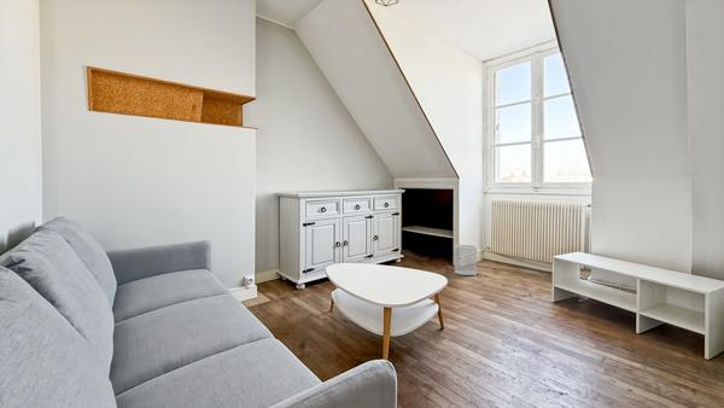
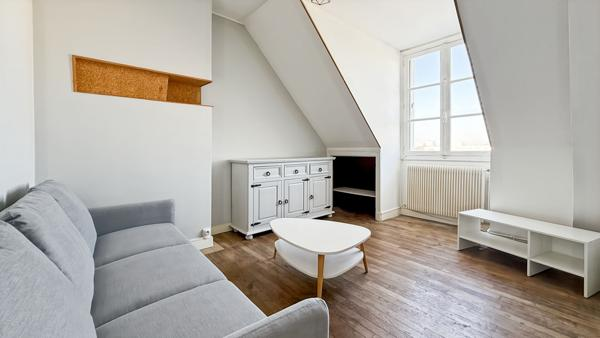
- wastebasket [453,244,478,276]
